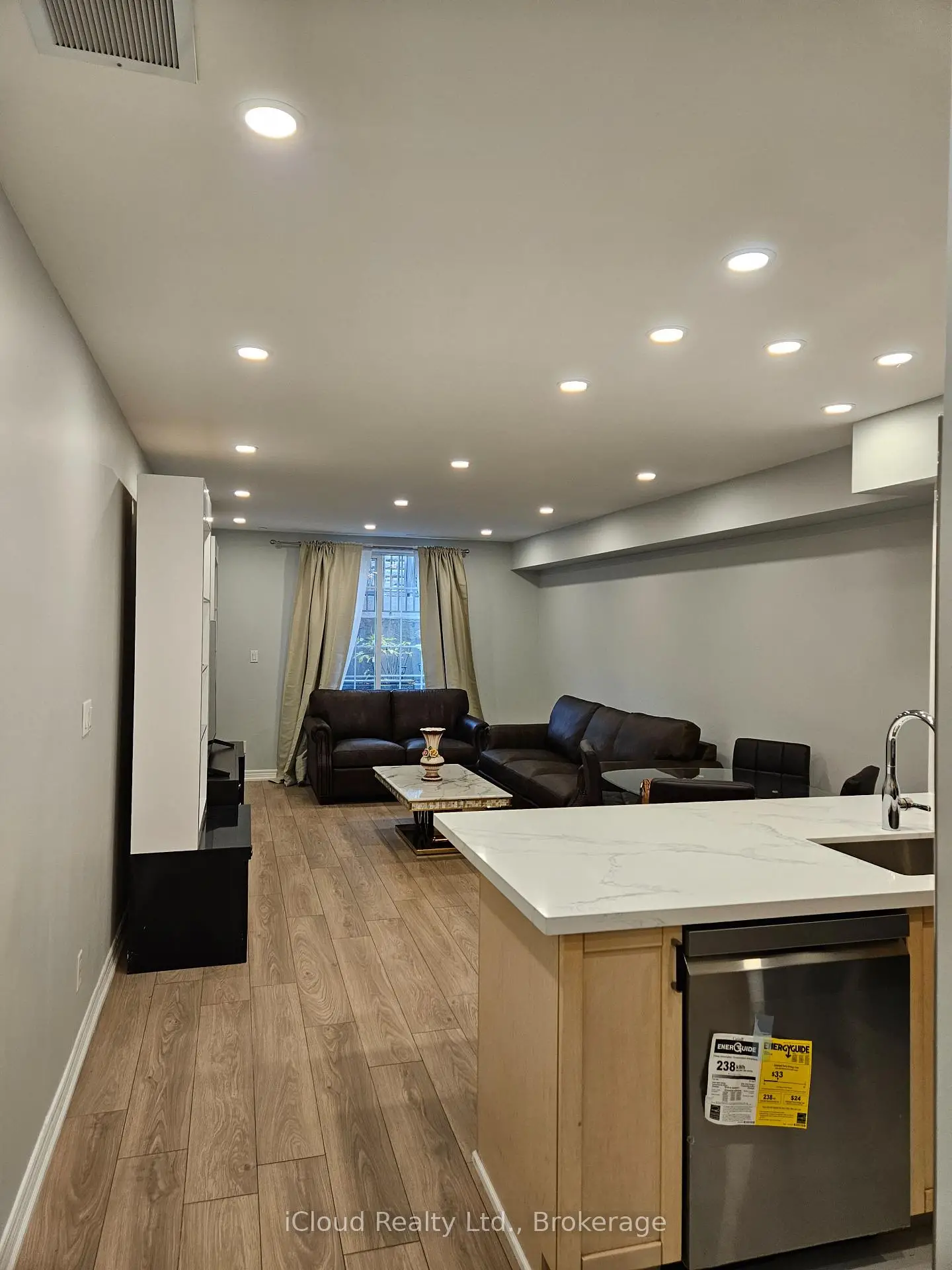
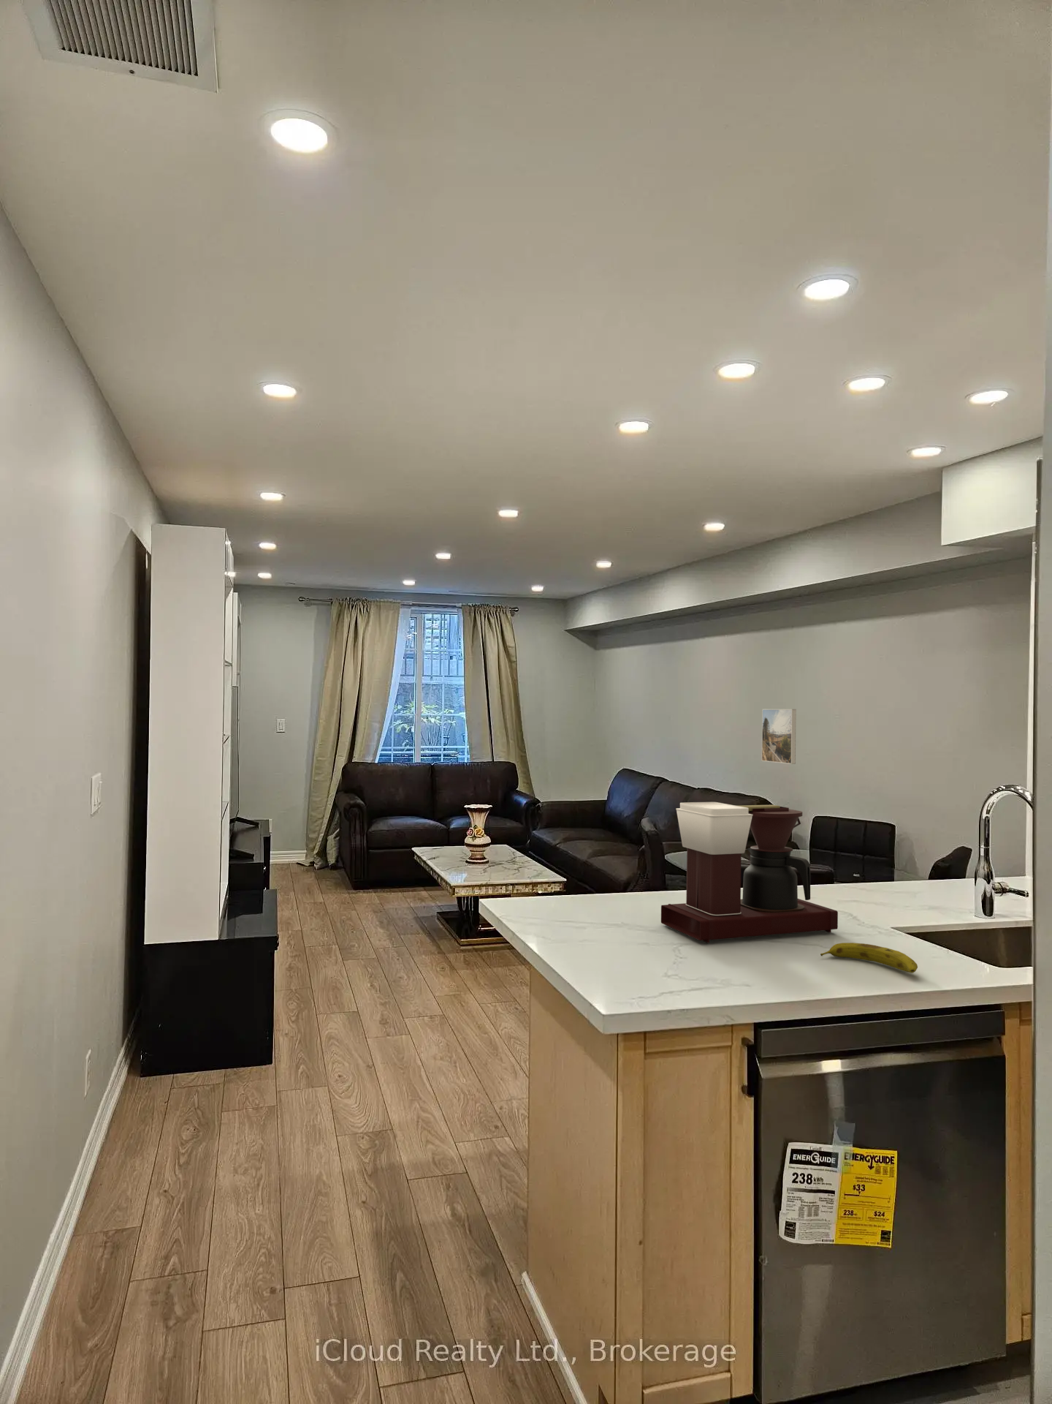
+ fruit [820,942,918,974]
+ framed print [761,709,797,765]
+ coffee maker [661,801,839,944]
